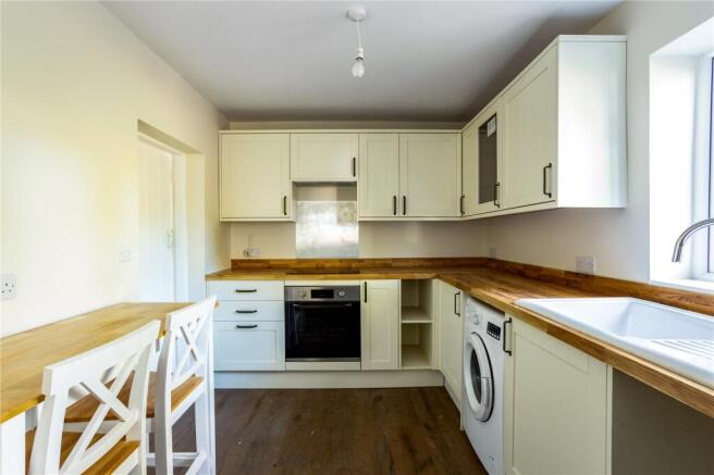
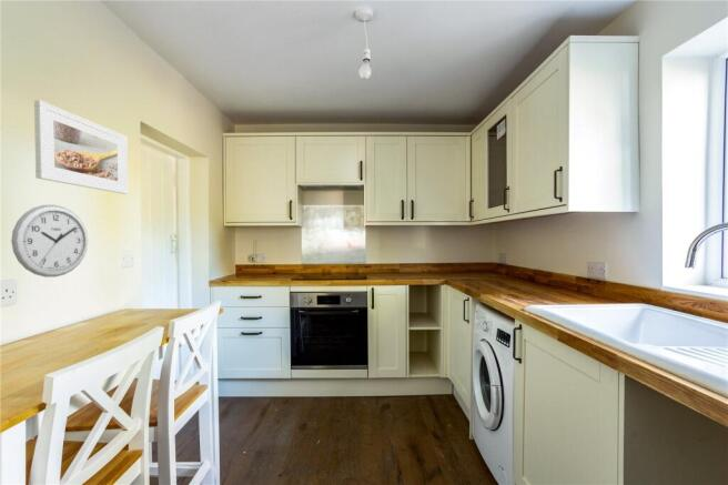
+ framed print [33,99,129,195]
+ wall clock [10,204,89,277]
